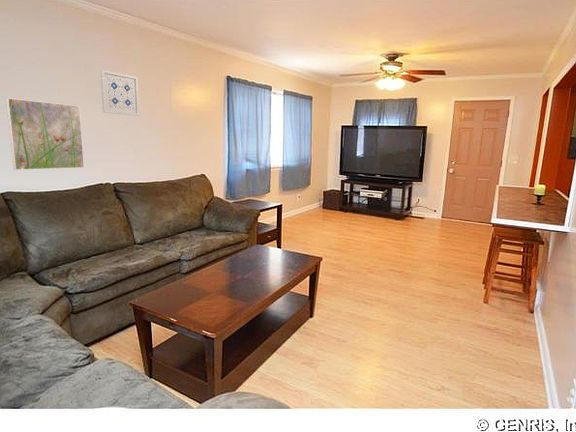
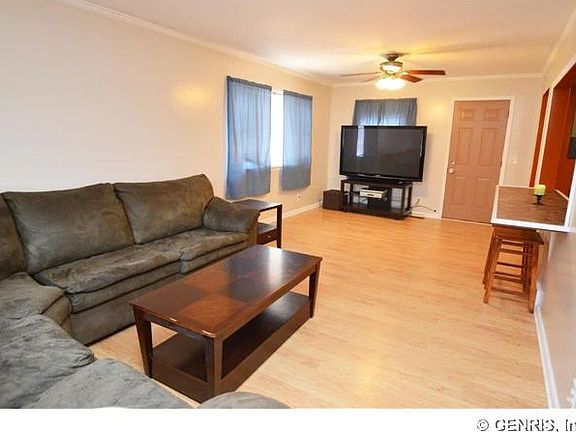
- wall art [99,69,140,117]
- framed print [5,97,85,171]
